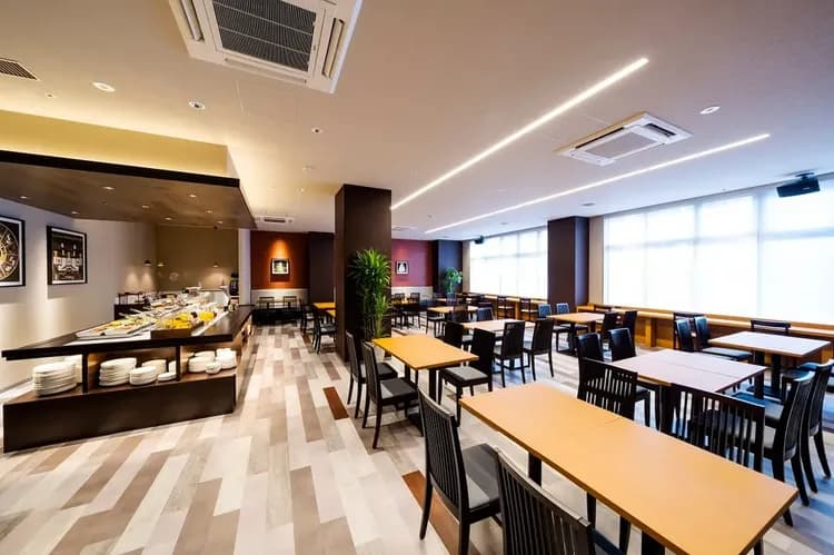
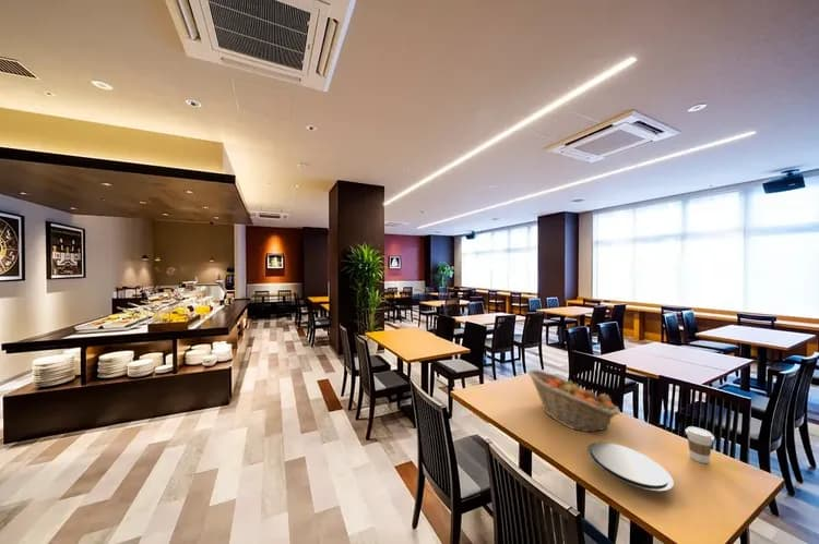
+ plate [586,442,675,492]
+ fruit basket [526,368,621,433]
+ coffee cup [685,425,715,464]
